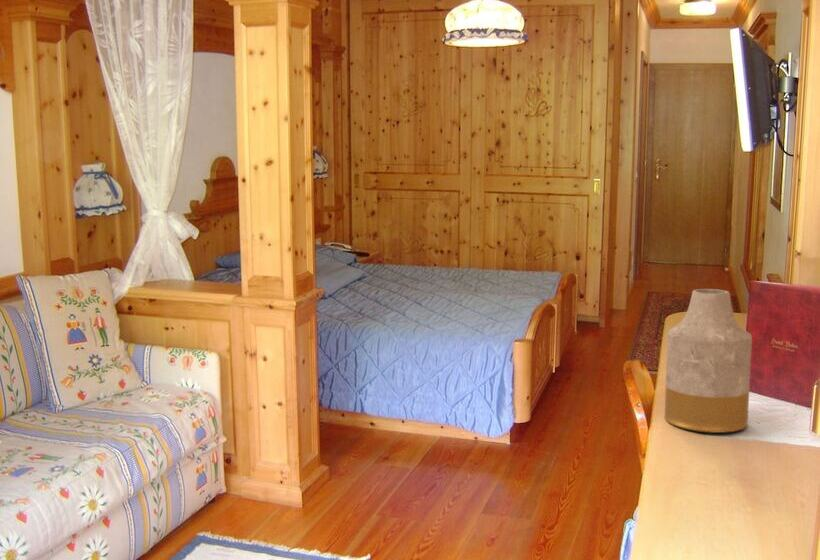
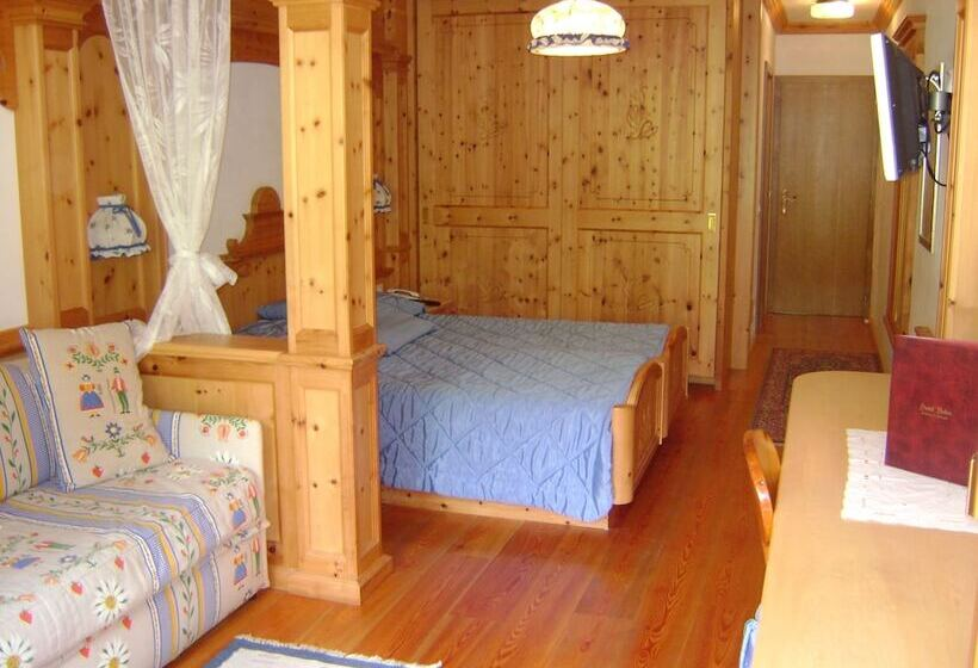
- vase [664,288,753,434]
